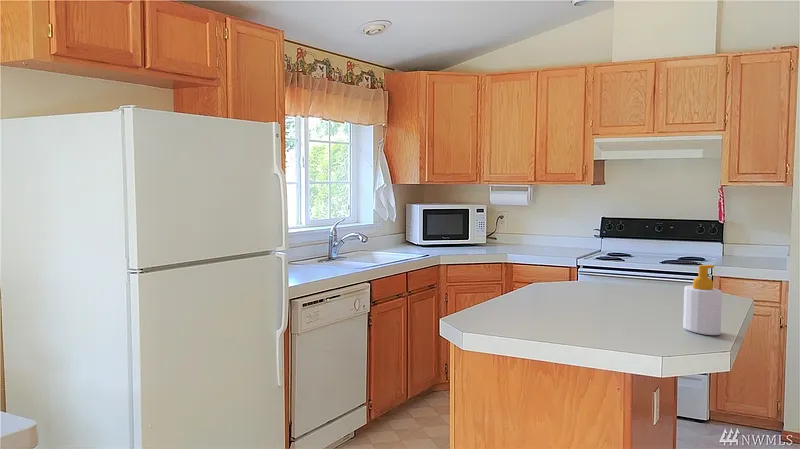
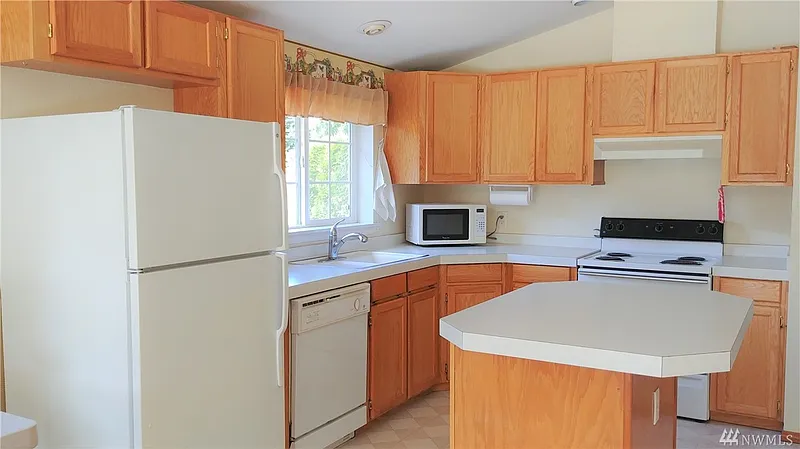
- soap bottle [682,264,723,336]
